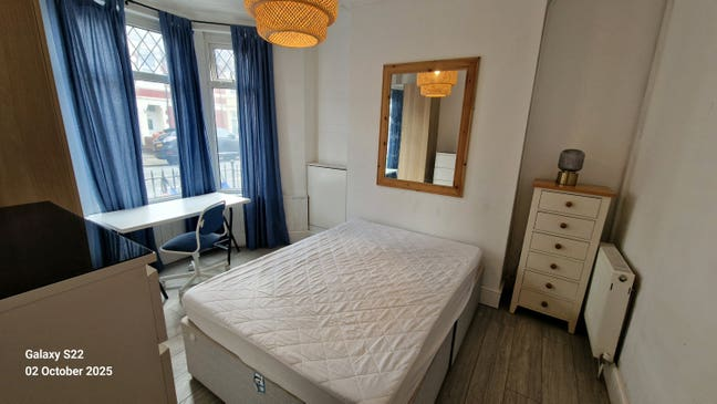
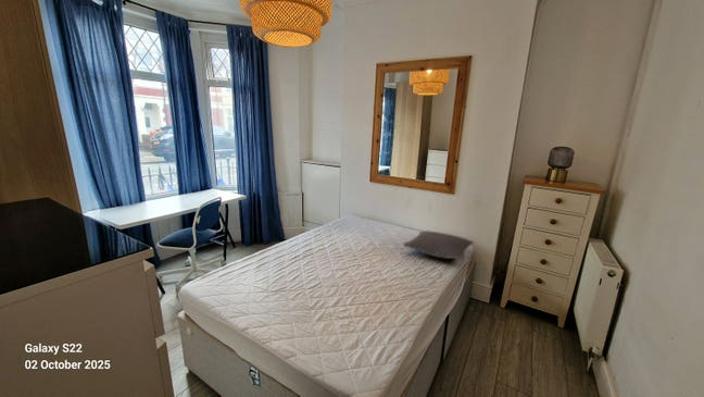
+ pillow [402,229,475,261]
